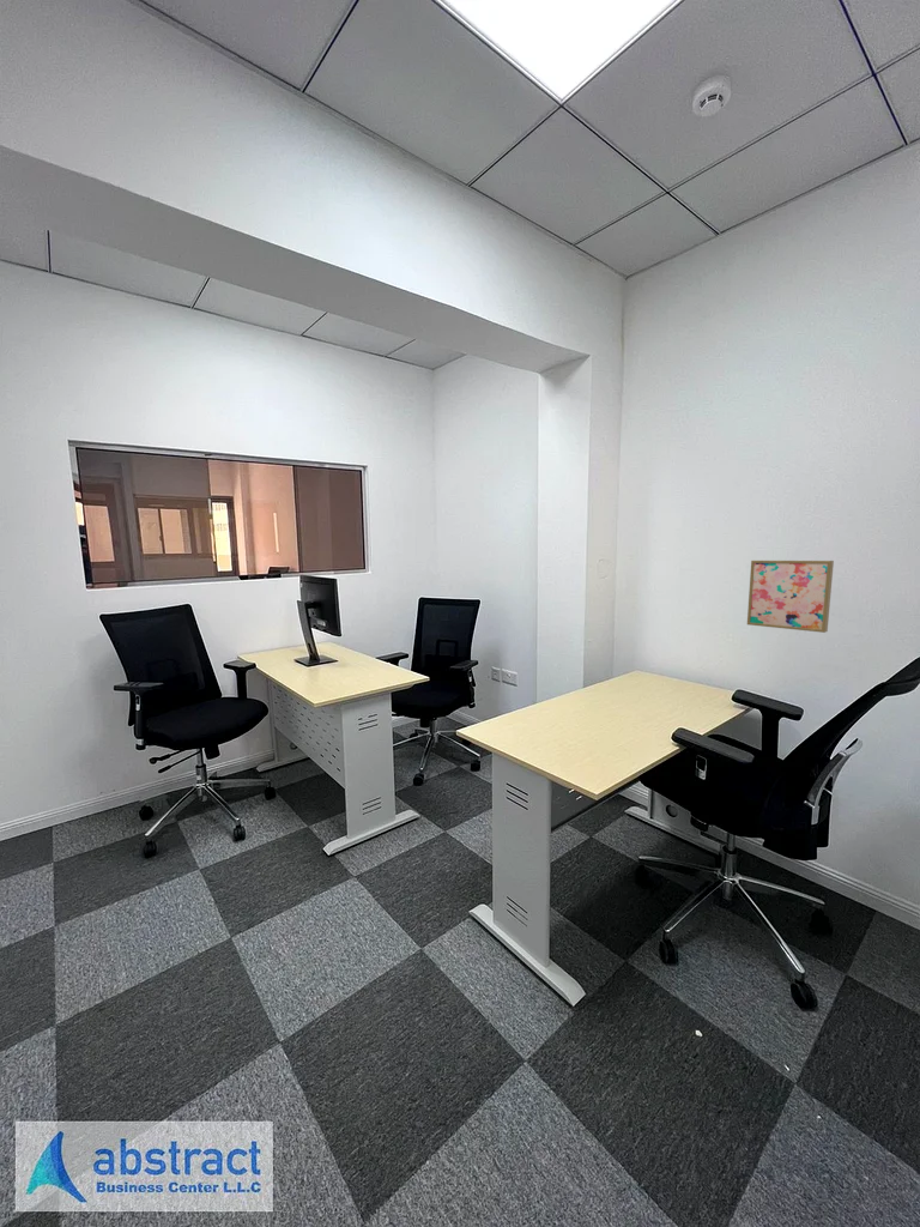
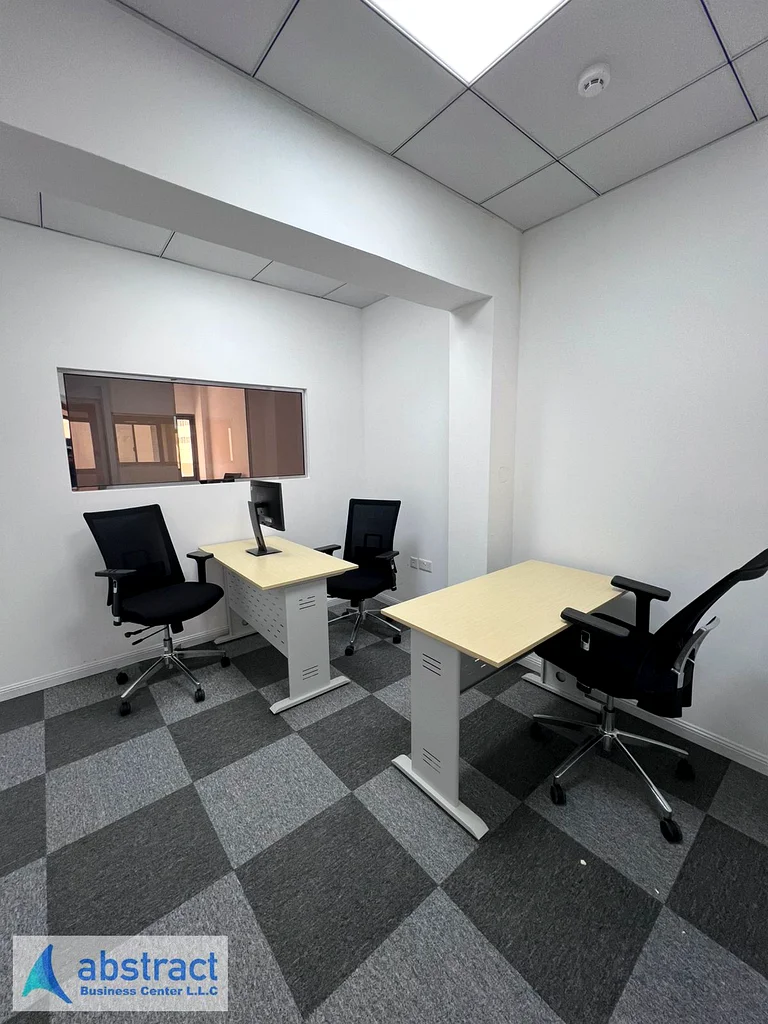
- wall art [746,560,835,634]
